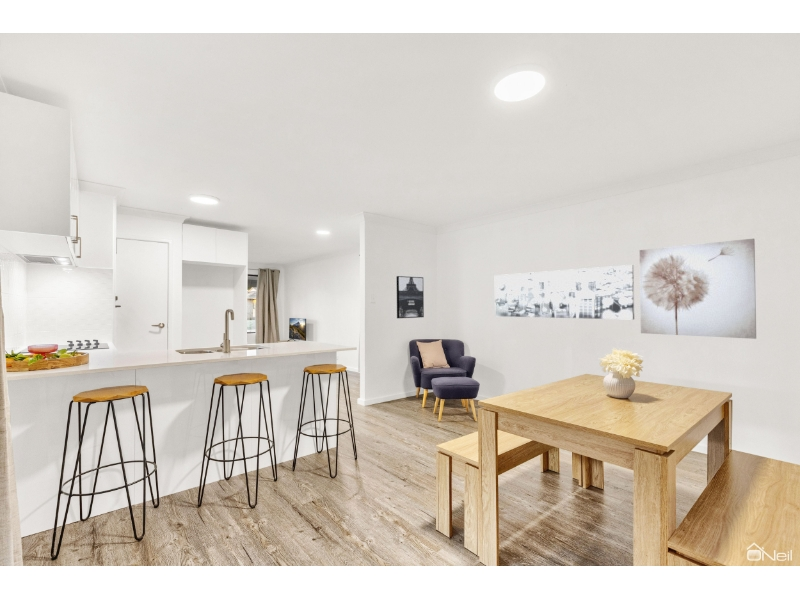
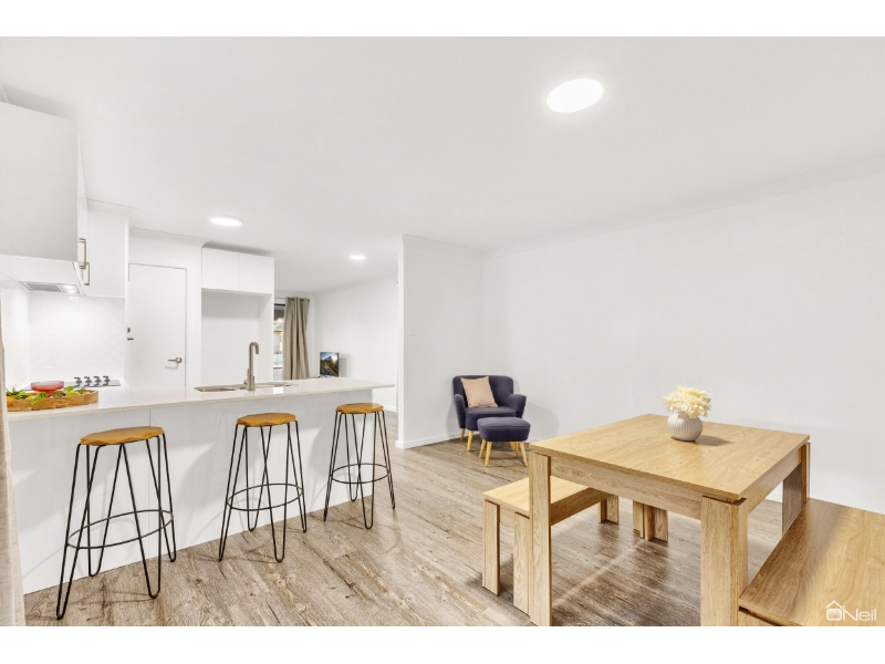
- wall art [494,264,635,321]
- wall art [639,238,757,340]
- wall art [396,275,425,319]
